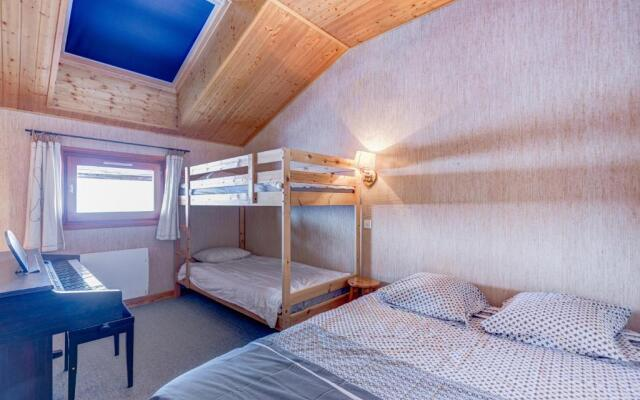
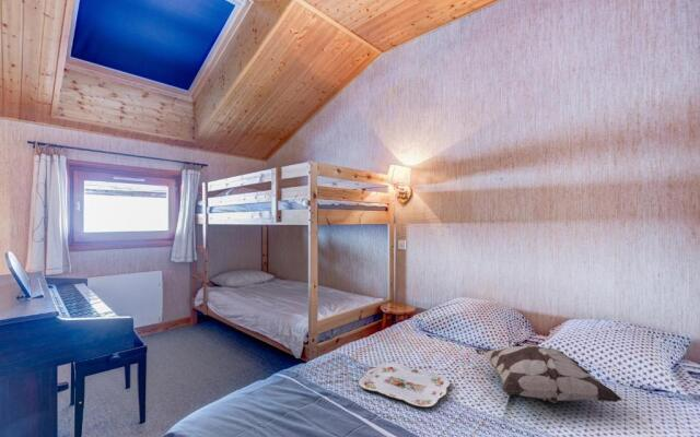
+ decorative pillow [474,344,623,404]
+ serving tray [358,362,451,408]
